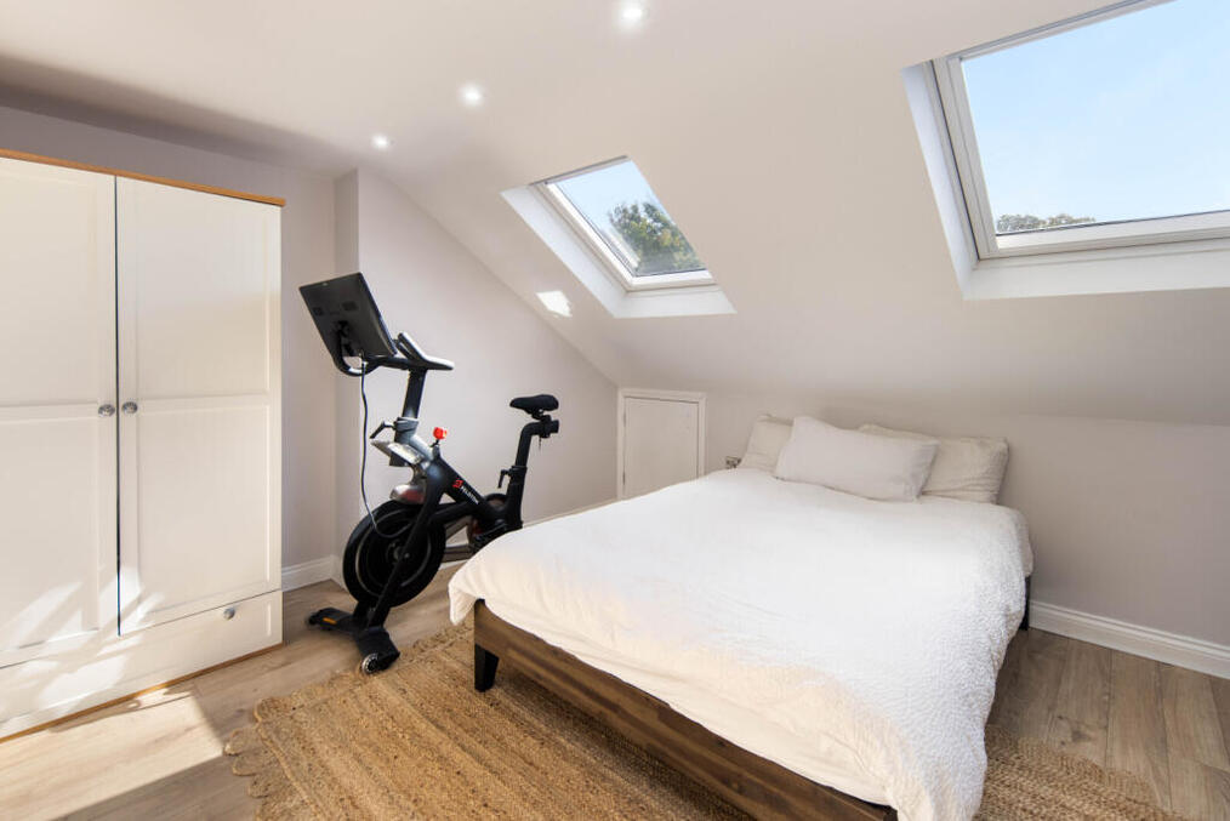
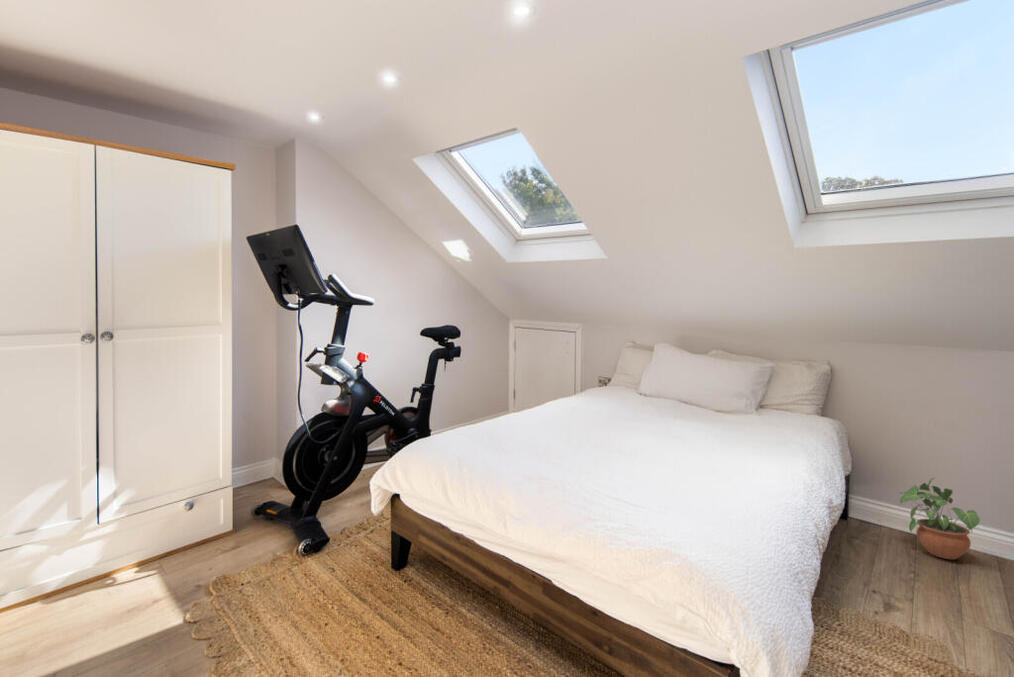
+ potted plant [899,477,981,560]
